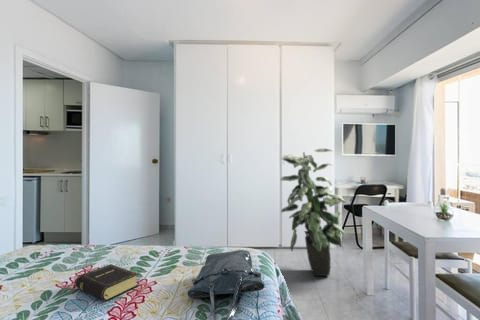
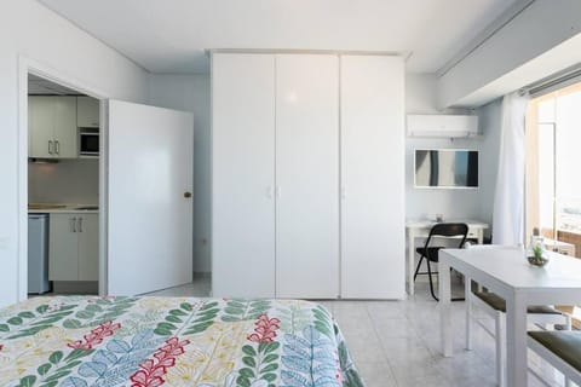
- indoor plant [279,147,347,277]
- book [74,263,140,302]
- tote bag [186,249,266,320]
